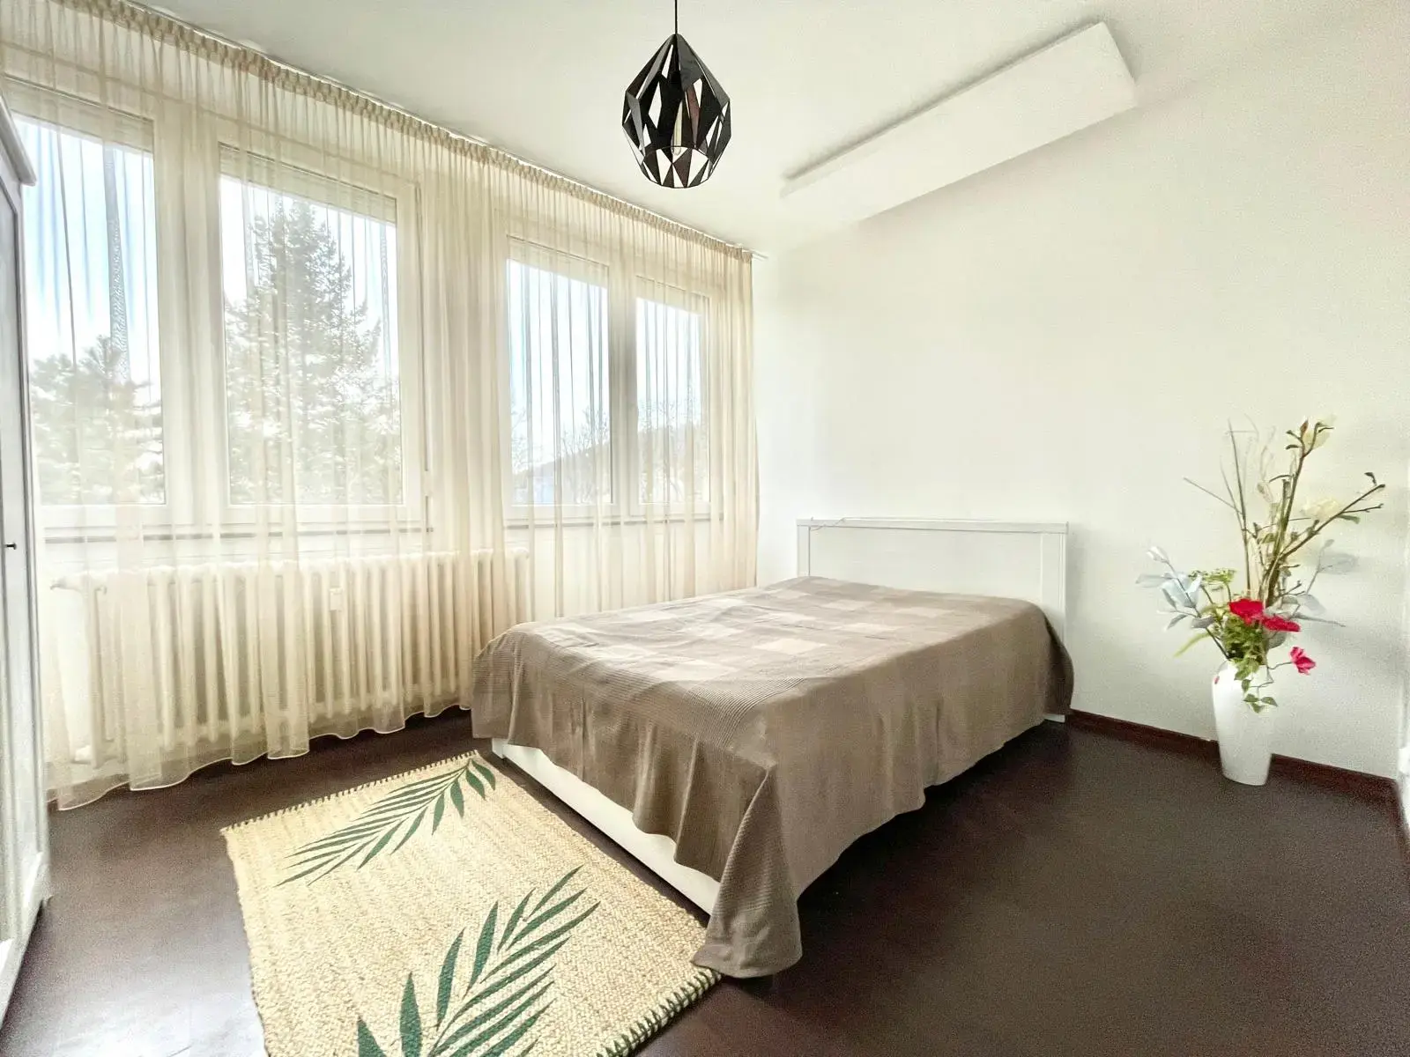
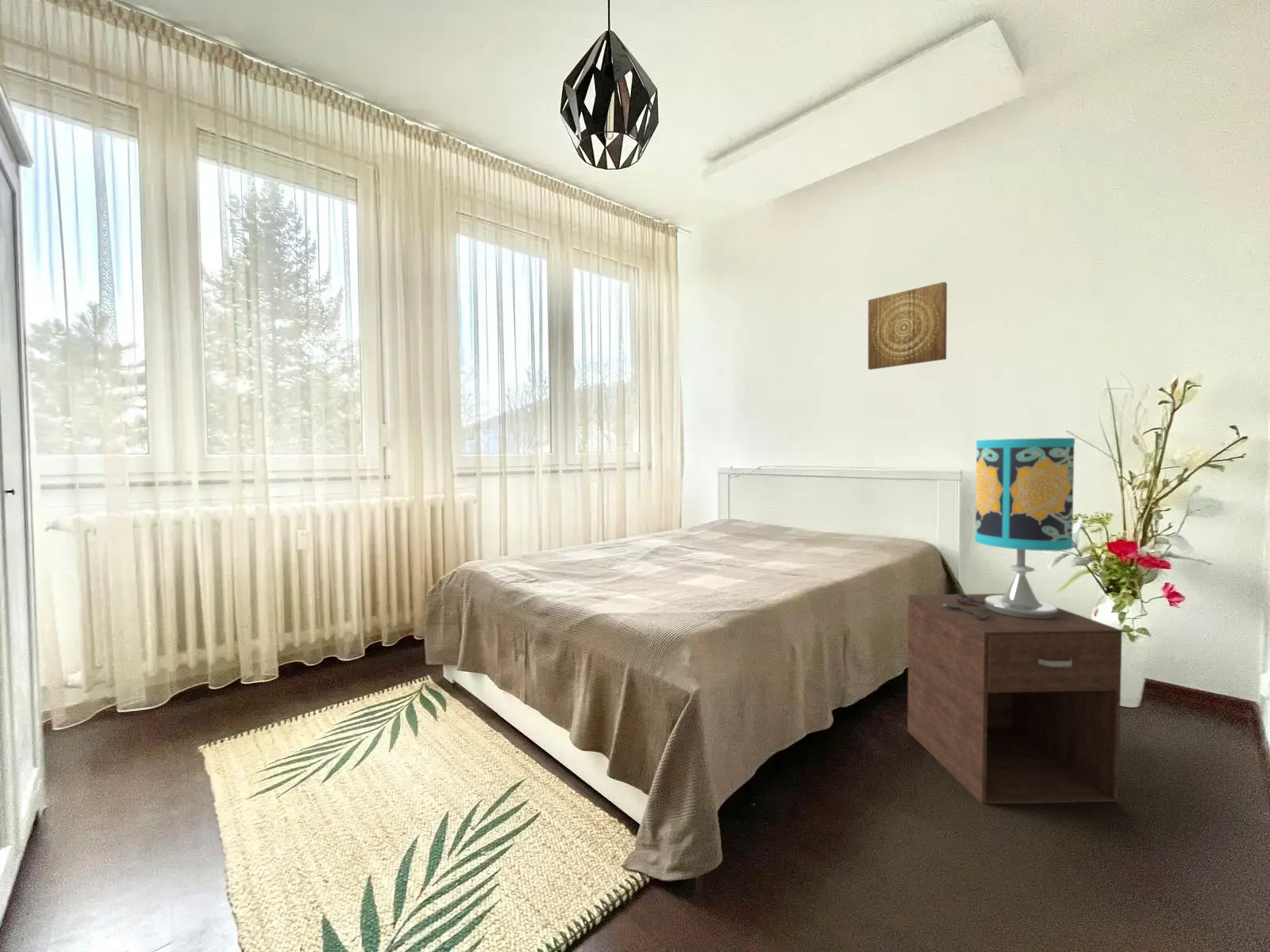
+ table lamp [942,437,1076,620]
+ nightstand [906,593,1123,804]
+ wall art [868,281,948,370]
